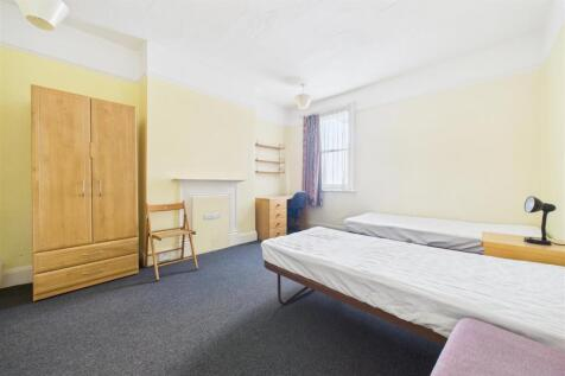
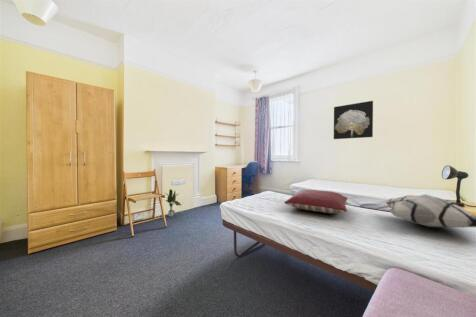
+ pillow [283,189,349,214]
+ potted plant [164,188,182,218]
+ wall art [333,100,374,140]
+ decorative pillow [383,193,476,228]
